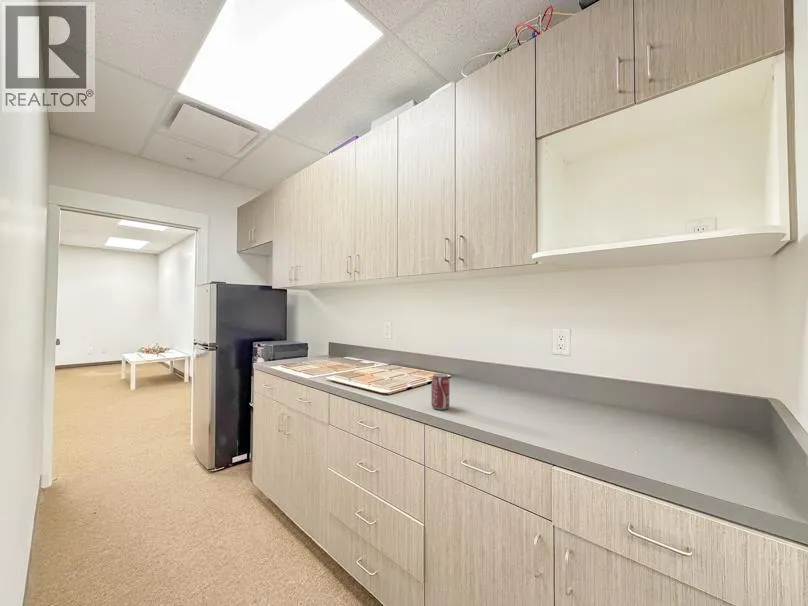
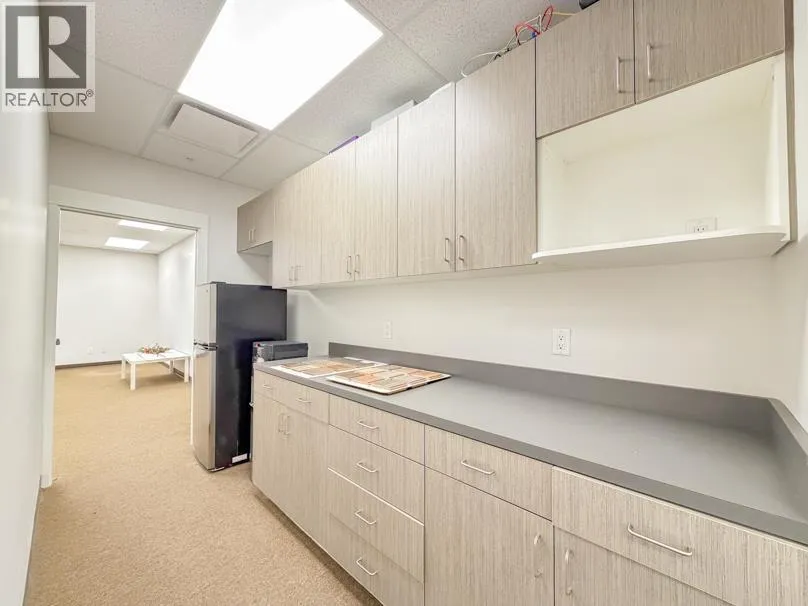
- beverage can [431,373,450,411]
